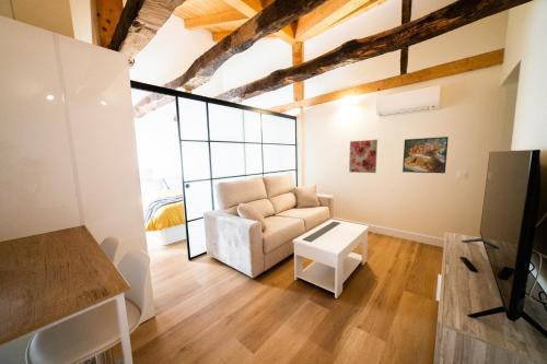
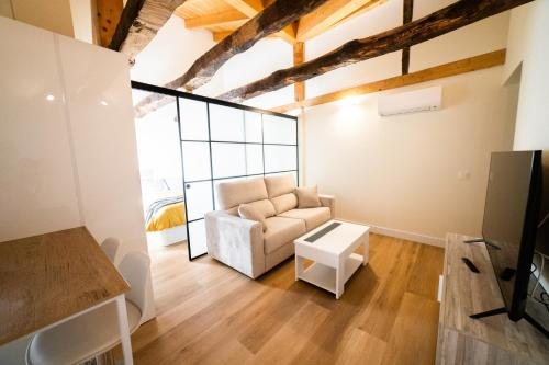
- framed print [401,136,450,175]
- wall art [348,139,379,174]
